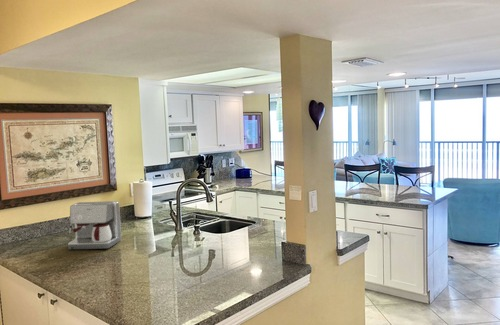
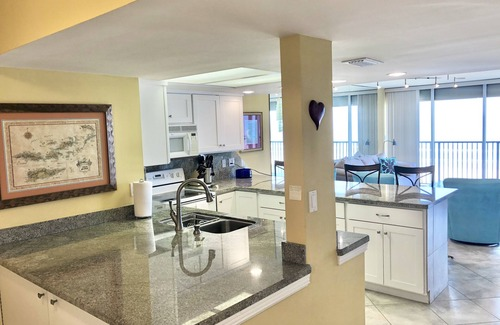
- coffee maker [67,200,122,251]
